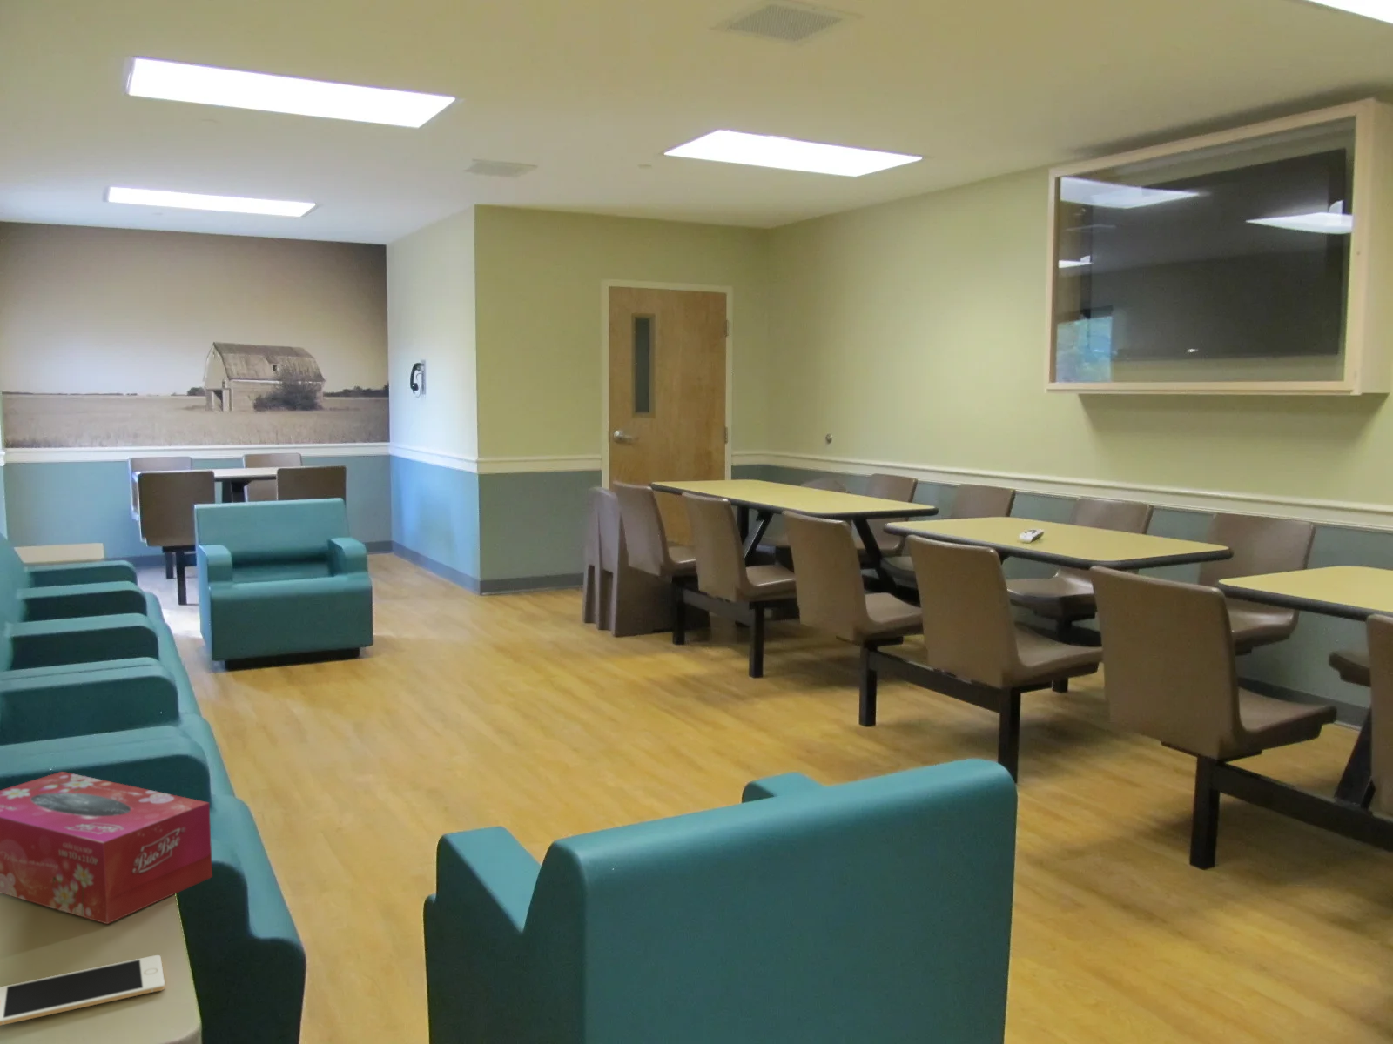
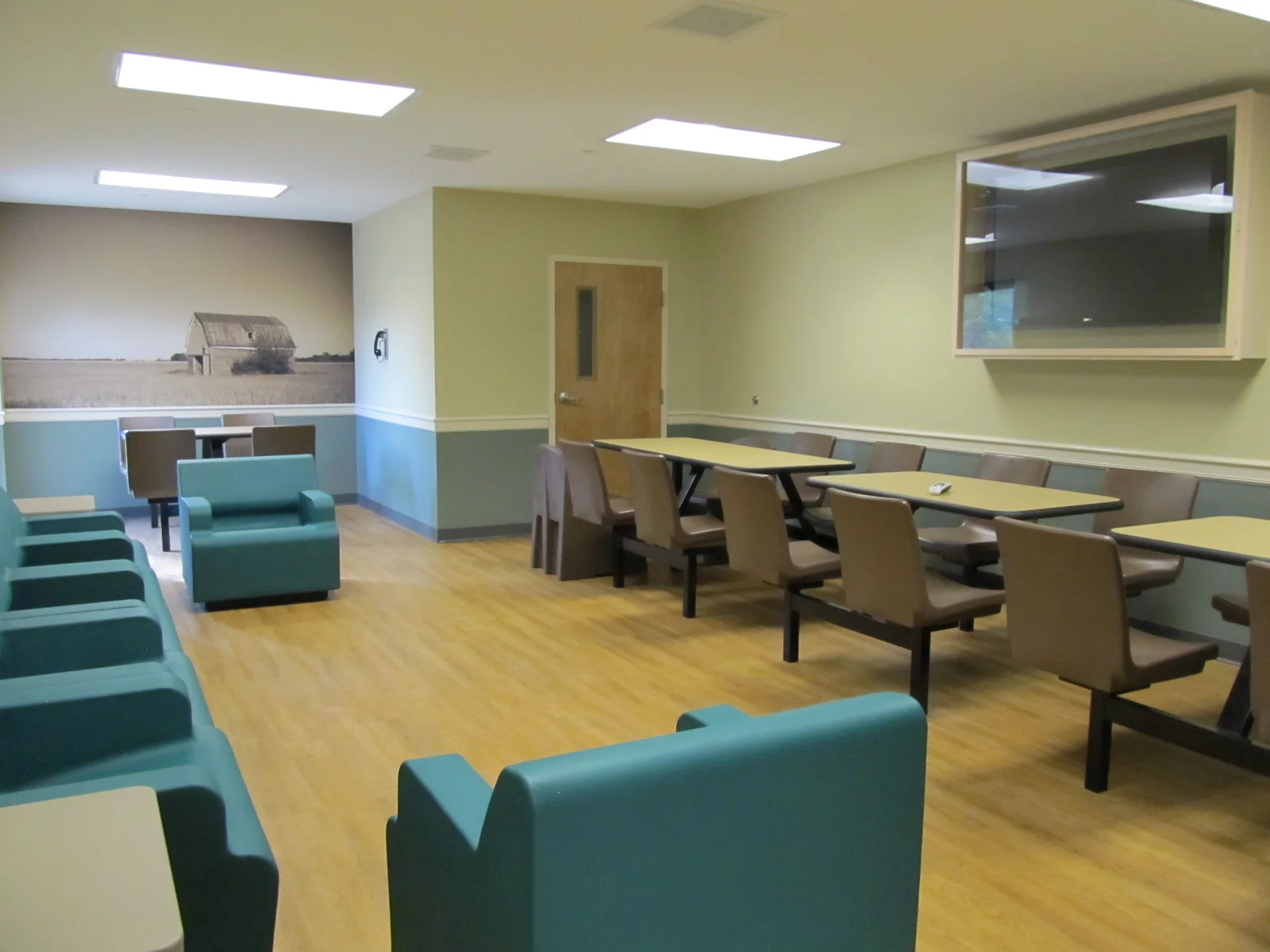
- cell phone [0,954,166,1026]
- tissue box [0,771,213,924]
